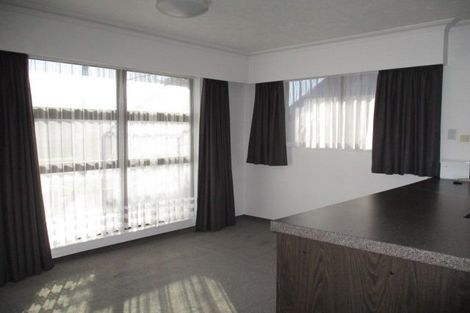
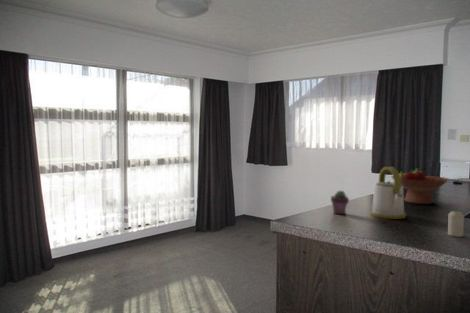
+ kettle [369,166,407,220]
+ candle [447,210,465,238]
+ potted succulent [330,190,350,215]
+ fruit bowl [390,167,450,205]
